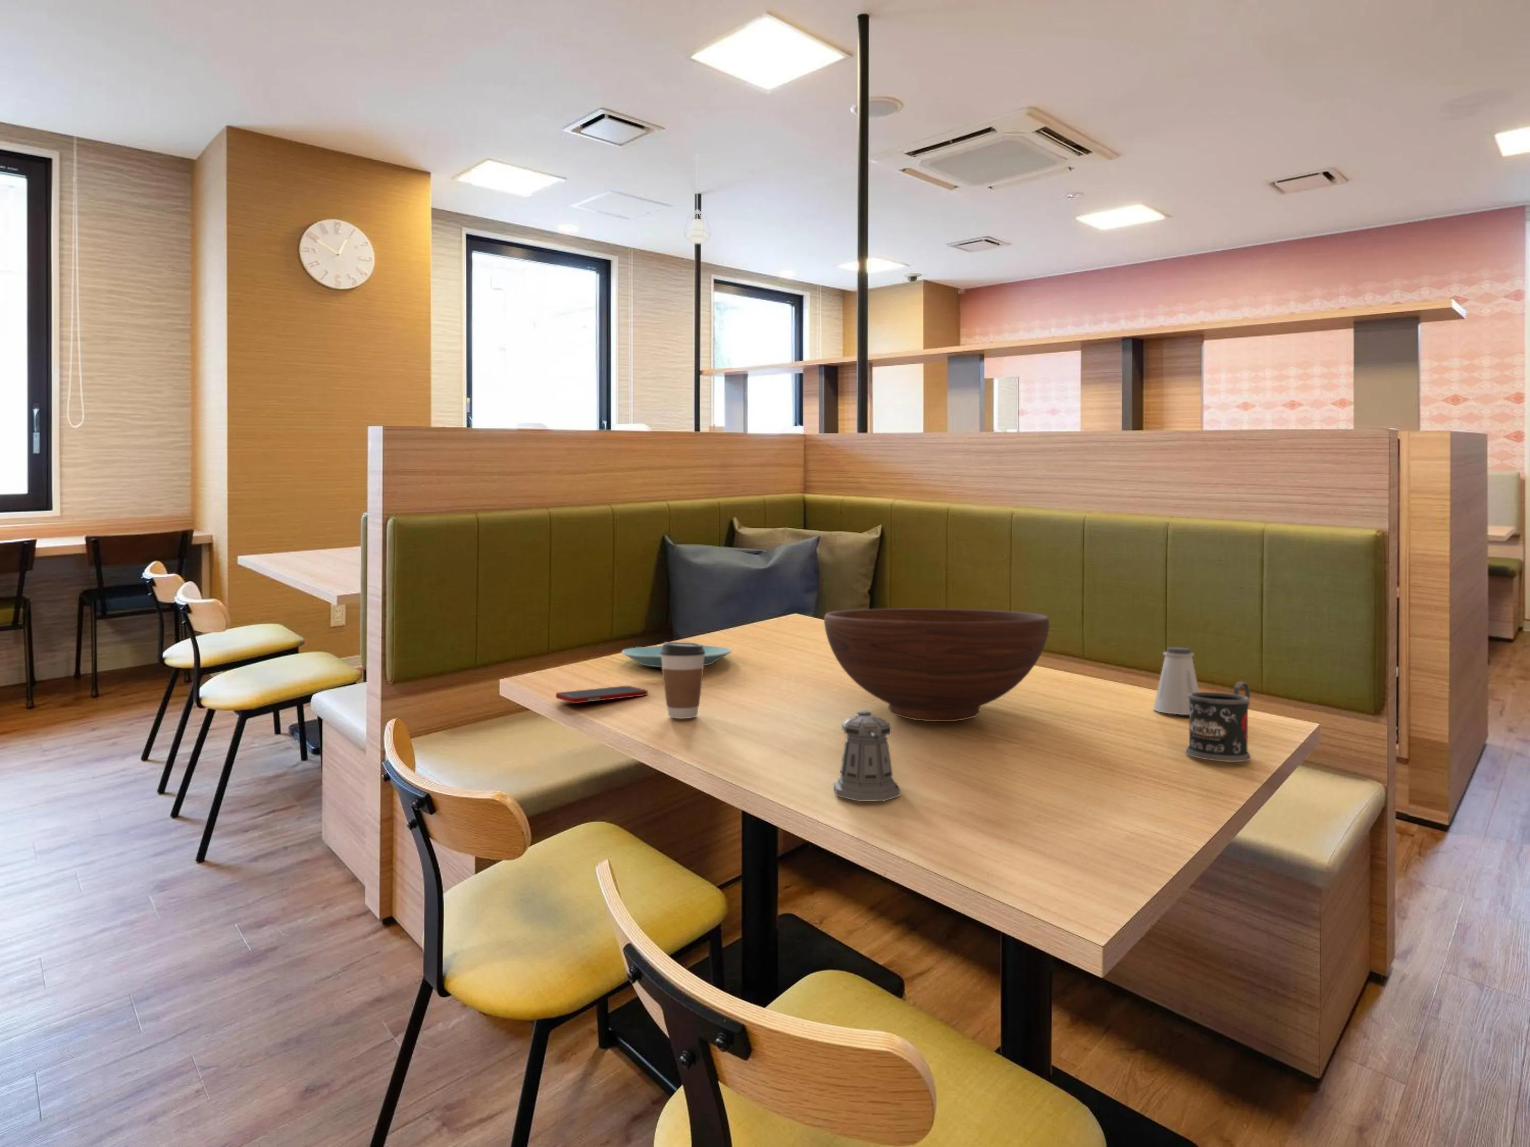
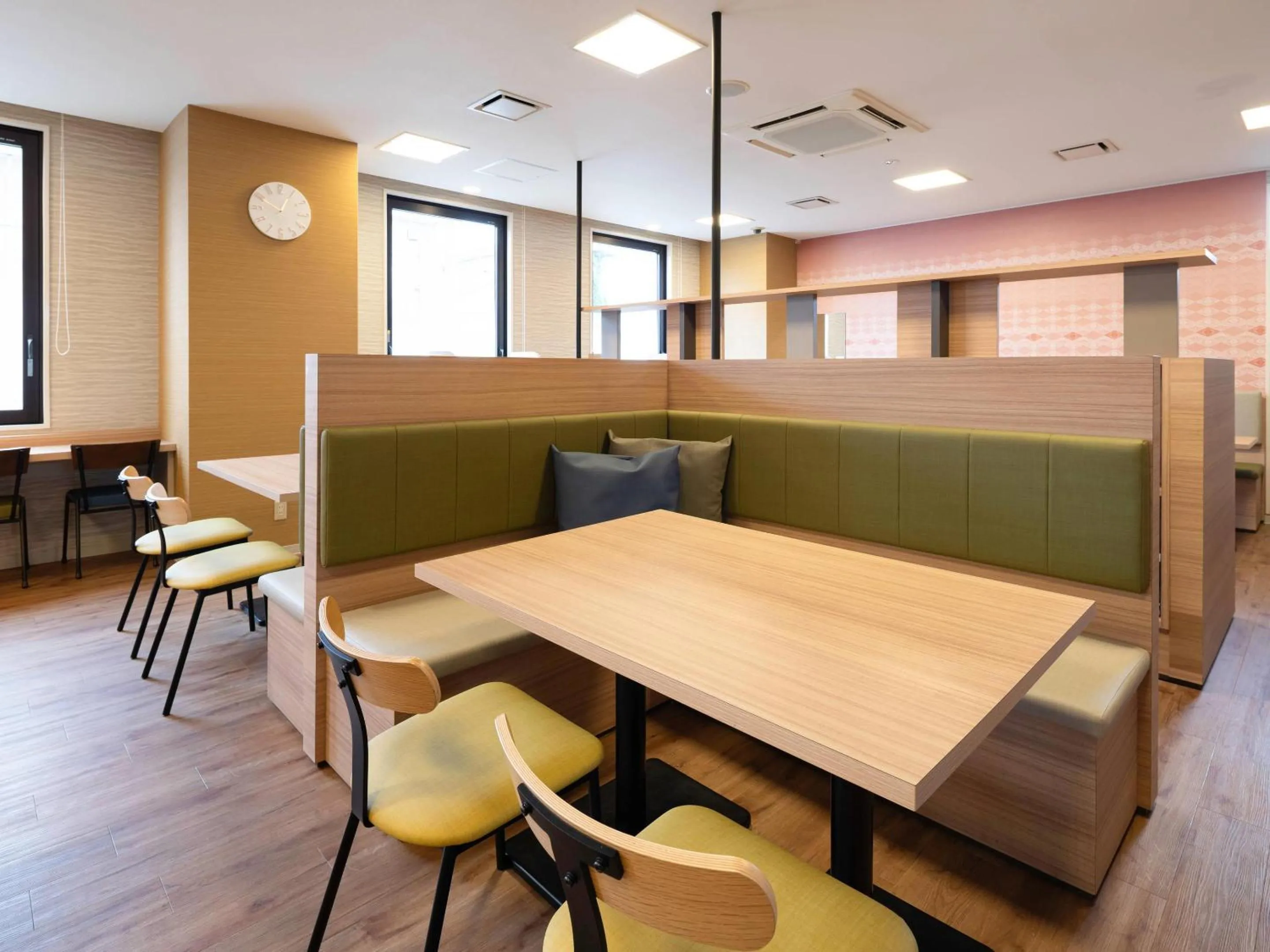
- plate [620,645,732,667]
- cell phone [555,686,648,704]
- saltshaker [1153,647,1200,716]
- coffee cup [660,641,706,719]
- pepper shaker [832,710,901,802]
- mug [1184,681,1252,763]
- pendant lamp [683,153,712,245]
- fruit bowl [824,608,1049,722]
